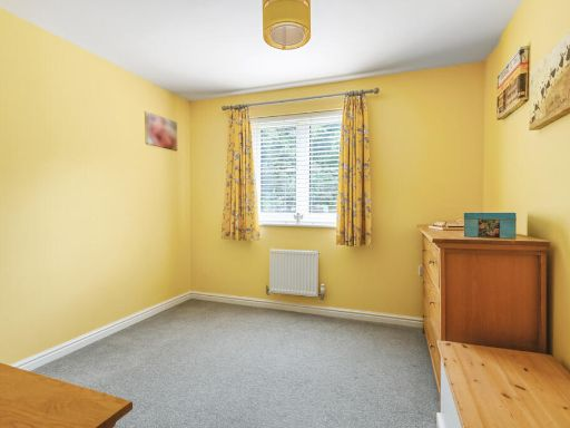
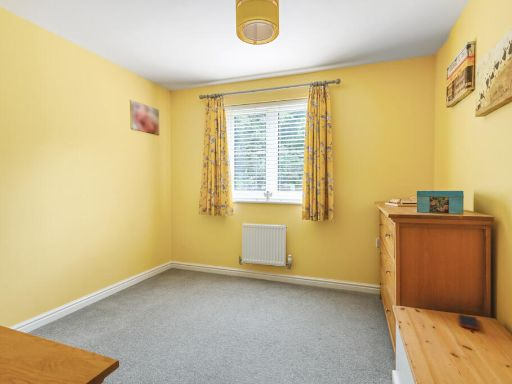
+ cell phone [458,313,480,331]
